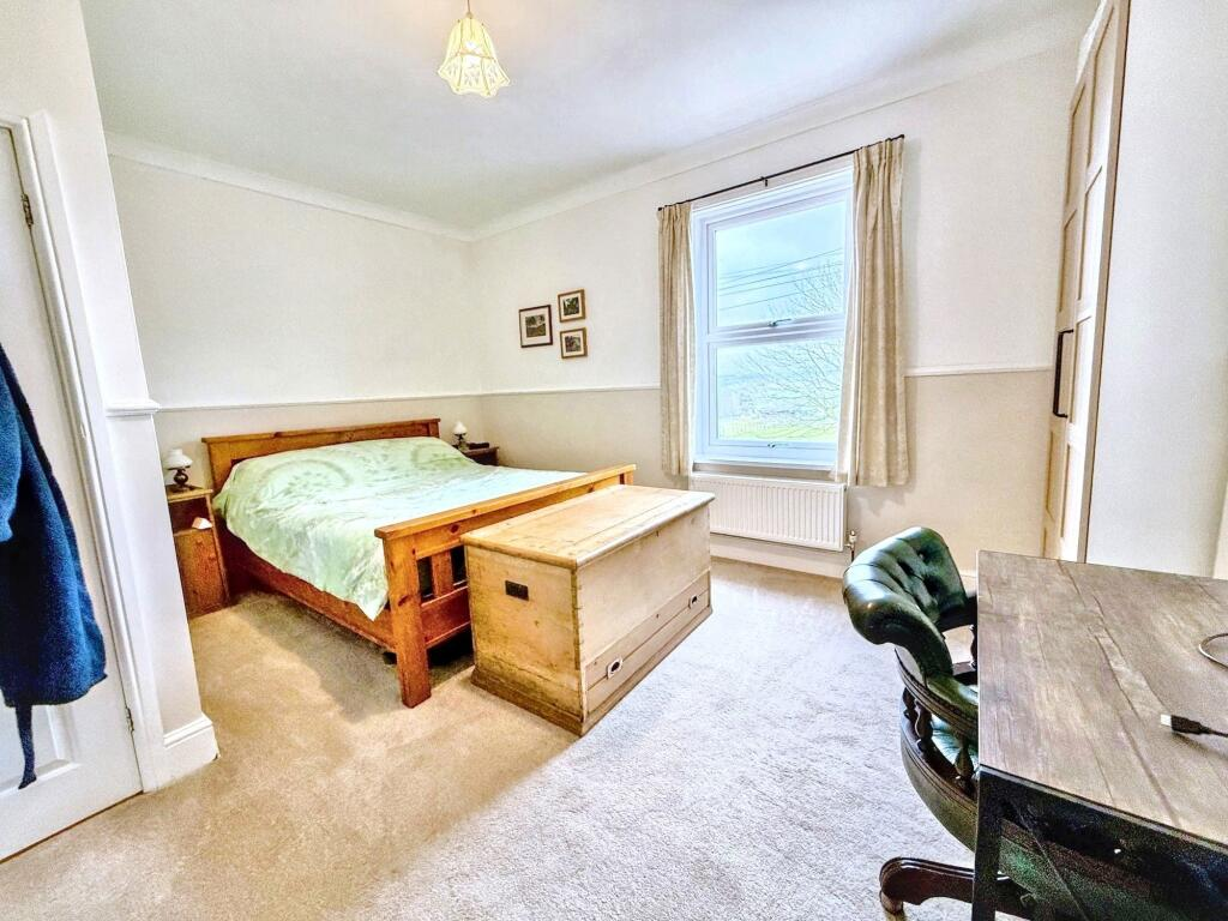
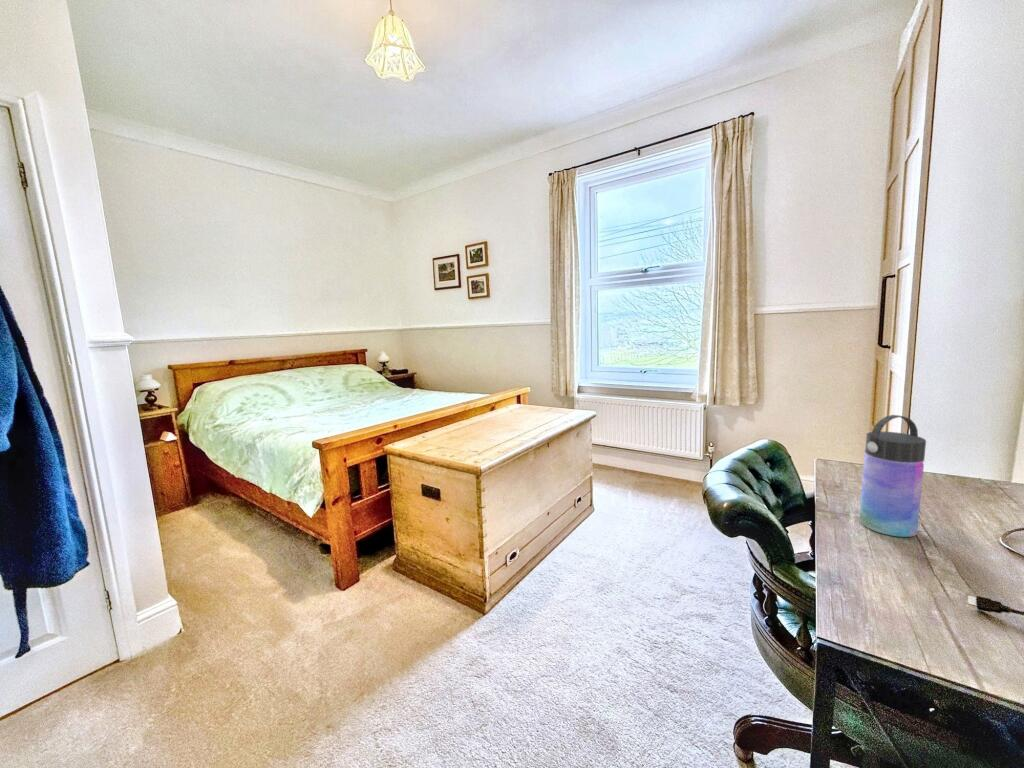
+ water bottle [858,414,927,538]
